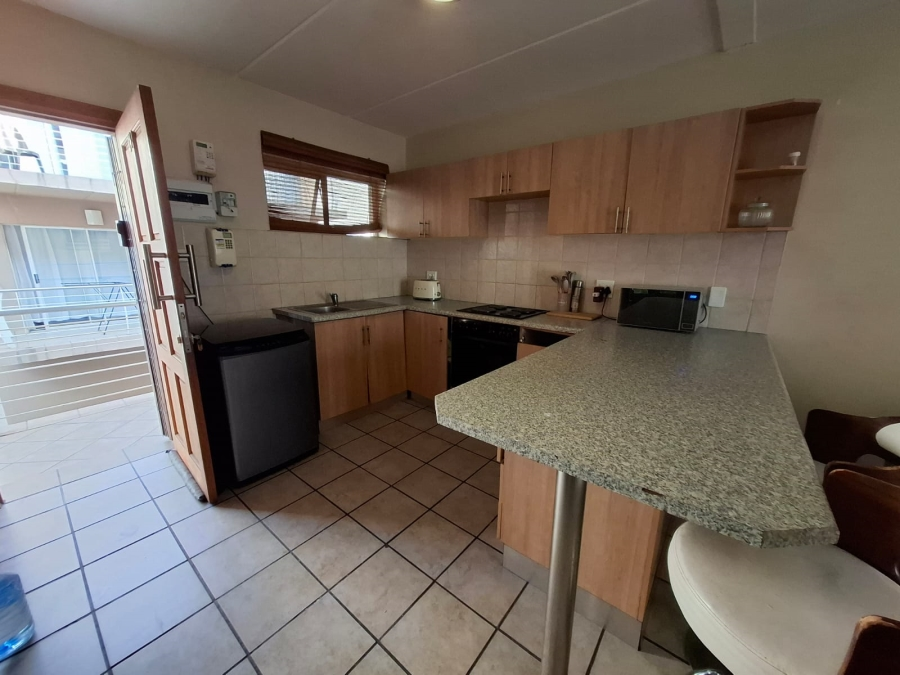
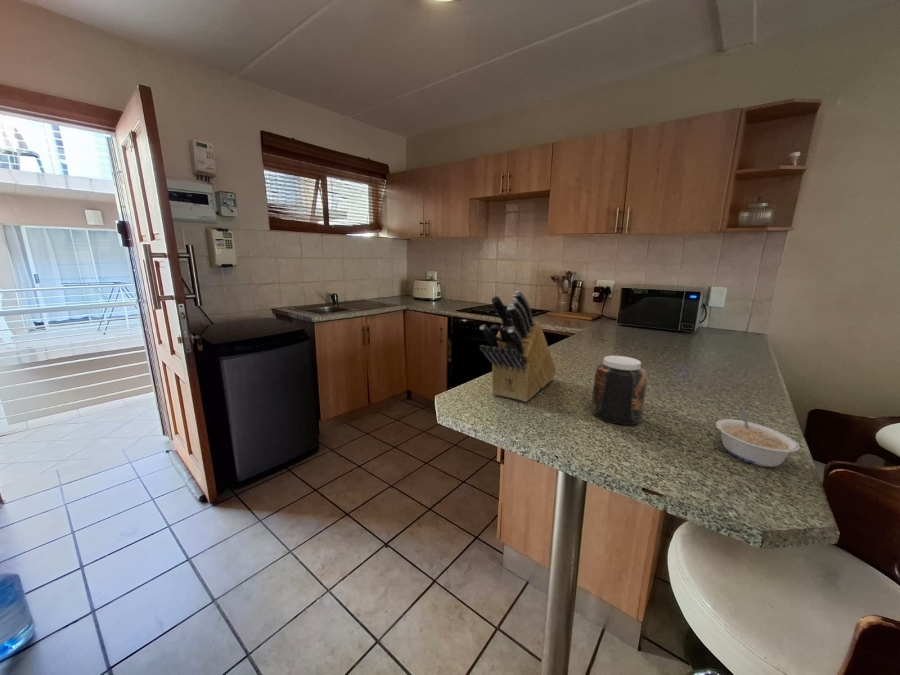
+ knife block [479,290,557,403]
+ legume [715,411,801,468]
+ jar [590,355,648,426]
